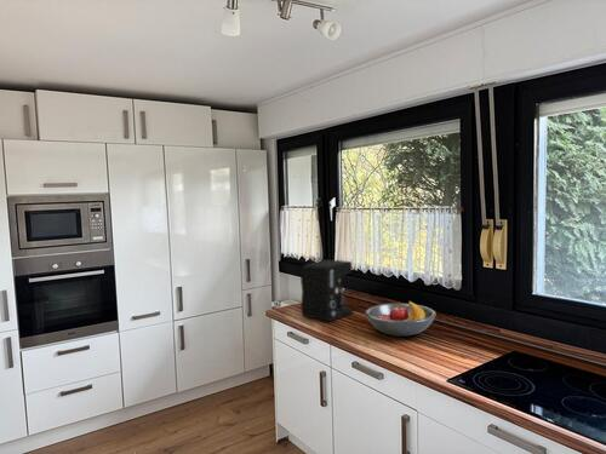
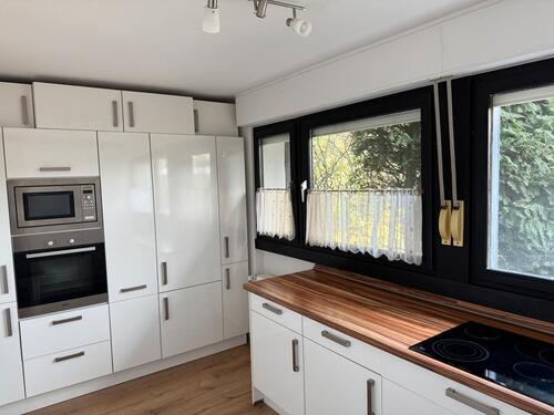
- fruit bowl [364,300,438,337]
- coffee maker [299,259,355,322]
